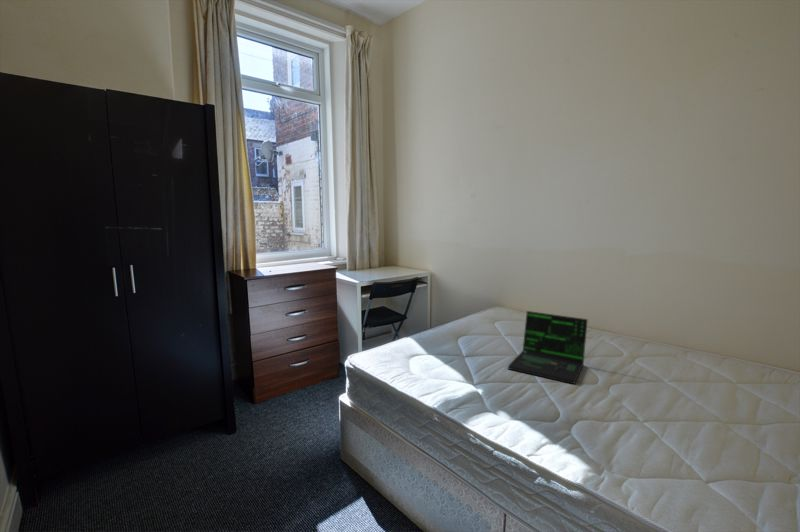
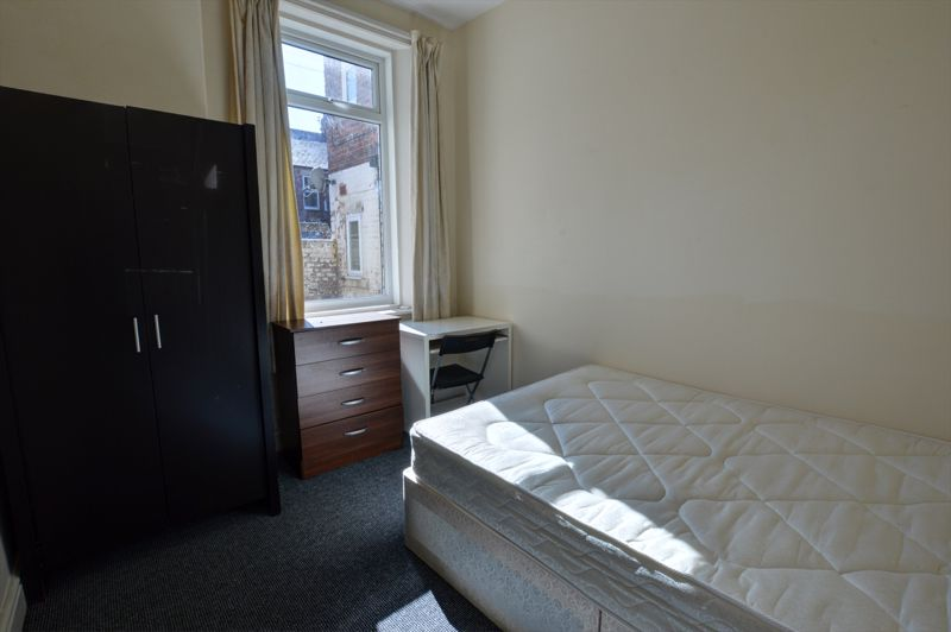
- laptop [507,310,605,385]
